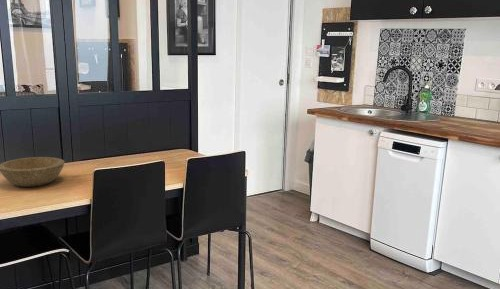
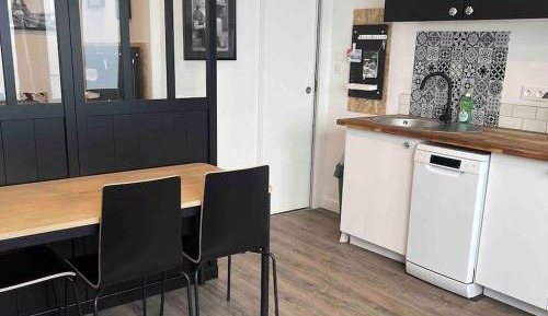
- bowl [0,156,65,188]
